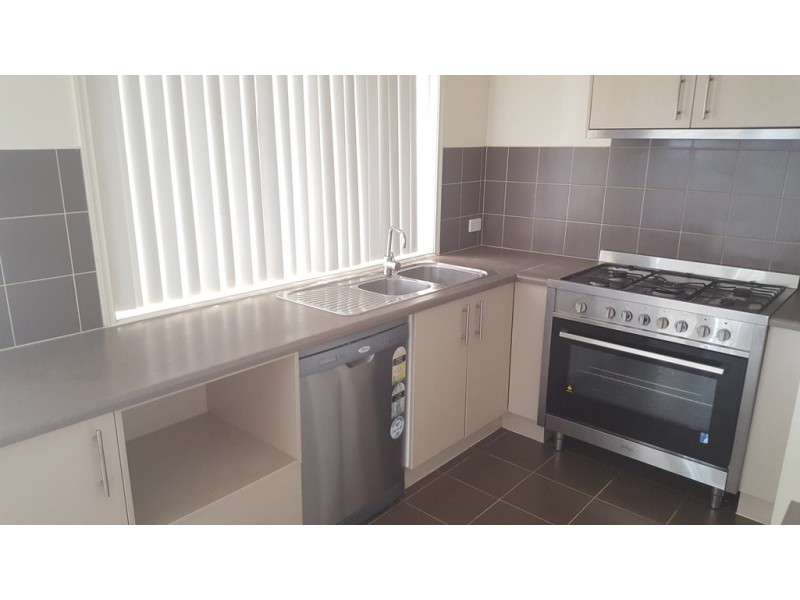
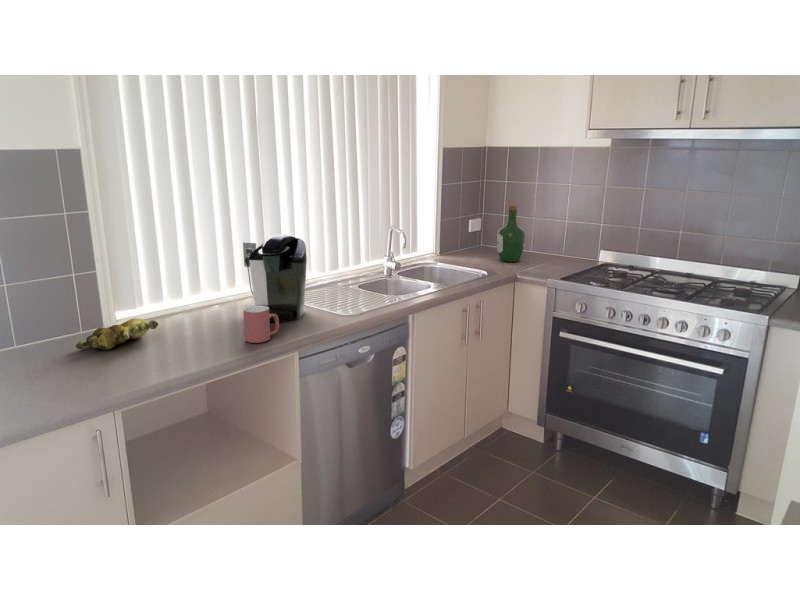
+ wine bottle [496,204,526,263]
+ mug [242,305,280,344]
+ banana bunch [75,317,159,350]
+ coffee maker [242,233,308,323]
